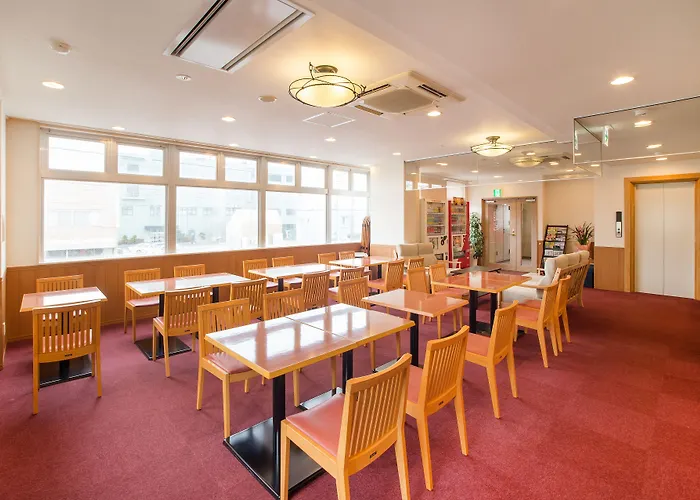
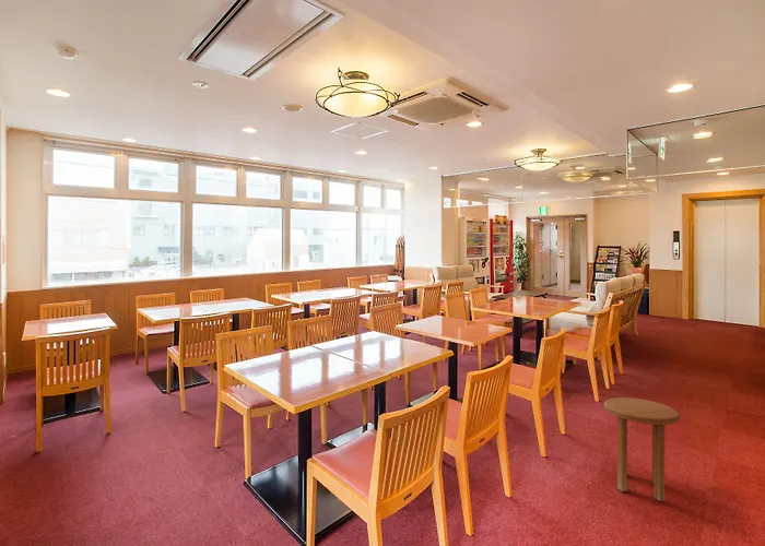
+ side table [602,396,681,502]
